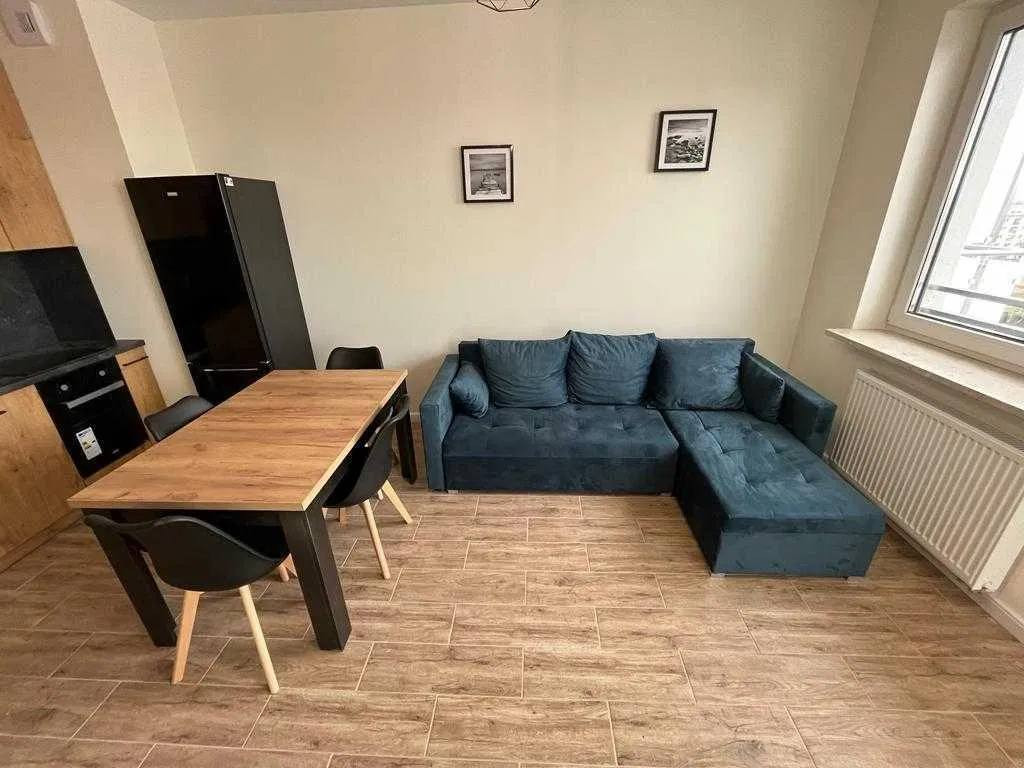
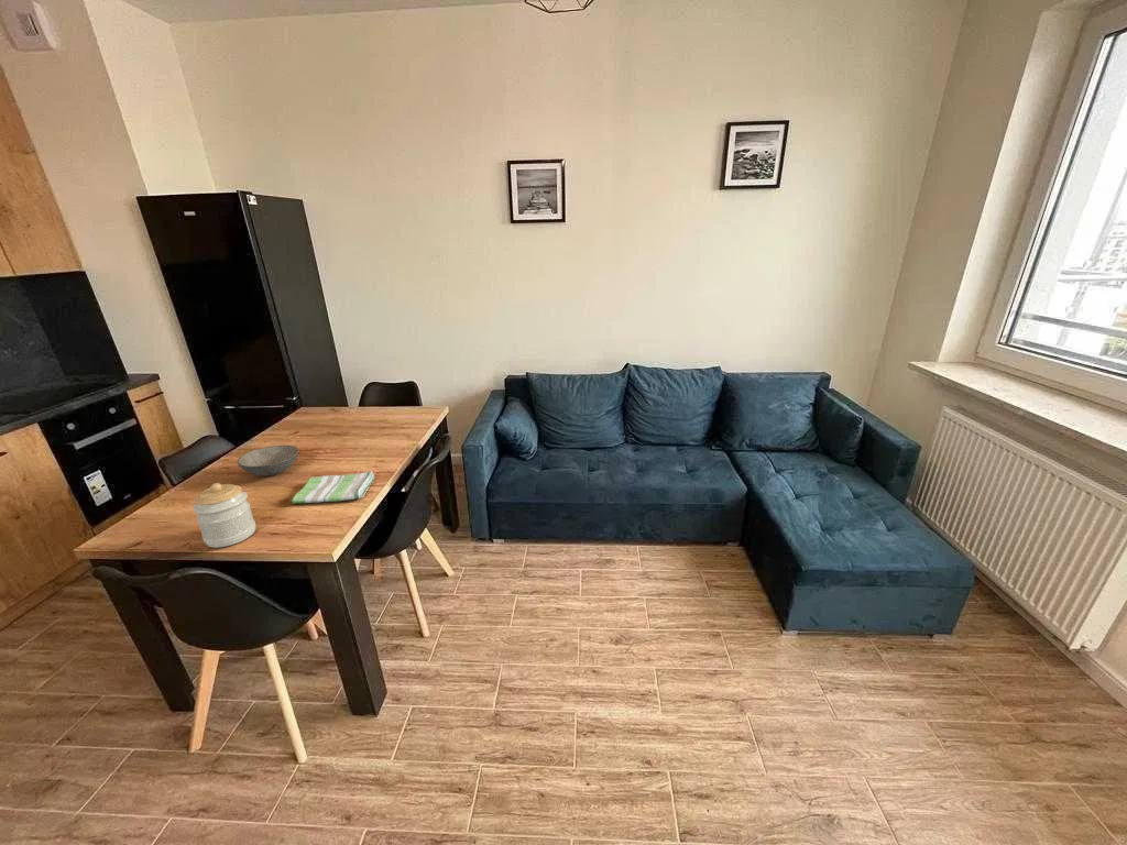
+ soup bowl [237,445,299,476]
+ dish towel [291,470,376,505]
+ jar [192,482,256,549]
